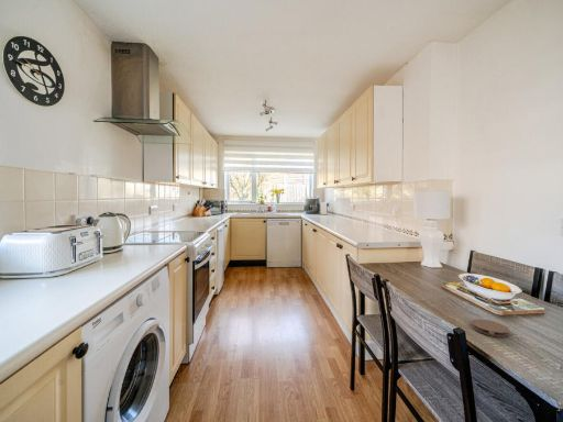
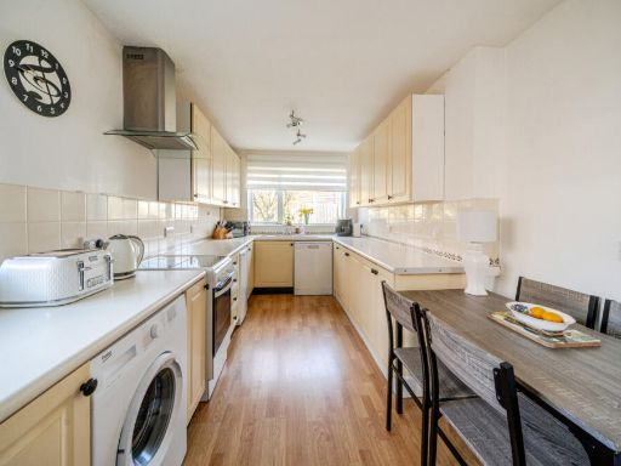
- coaster [471,318,510,338]
